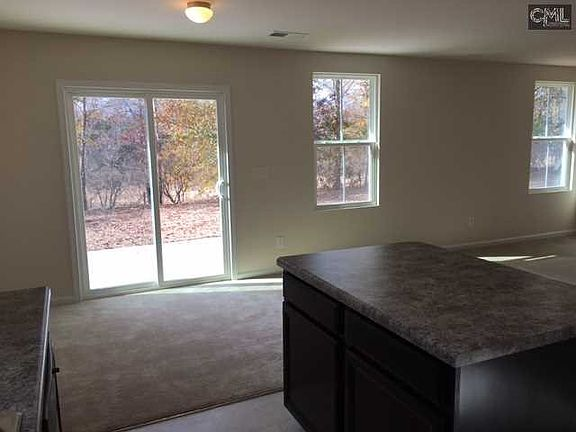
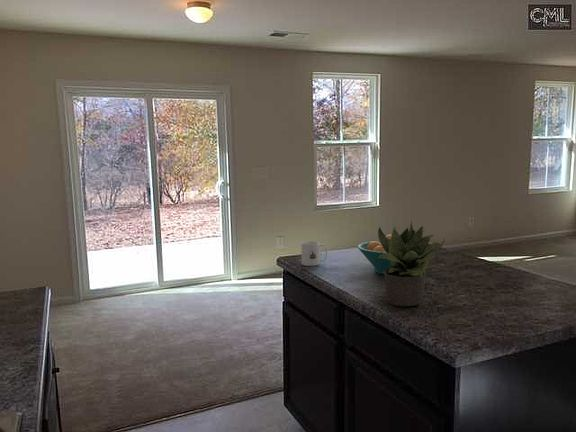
+ potted plant [377,220,446,307]
+ mug [300,240,328,267]
+ fruit bowl [357,234,392,275]
